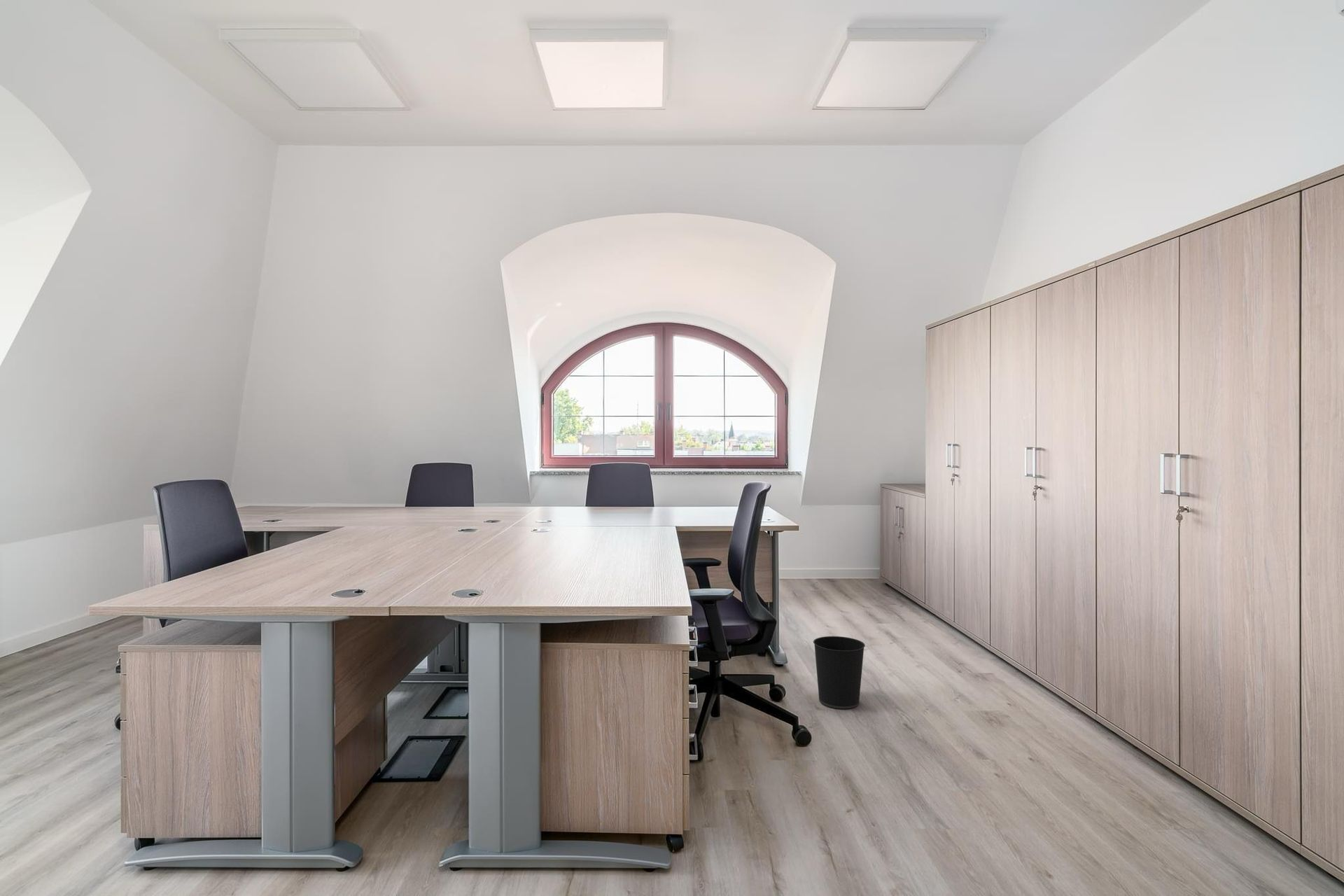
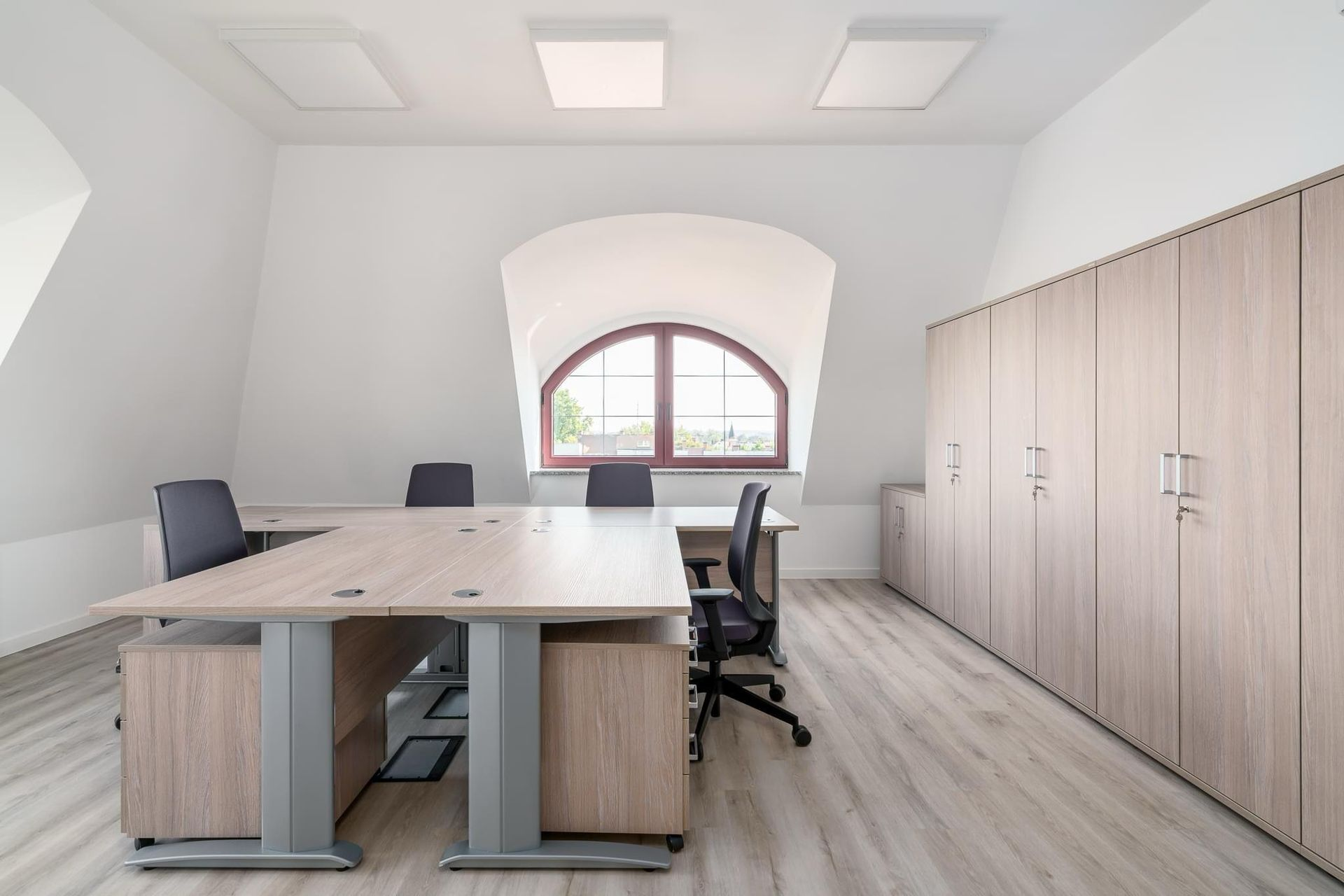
- wastebasket [813,636,866,709]
